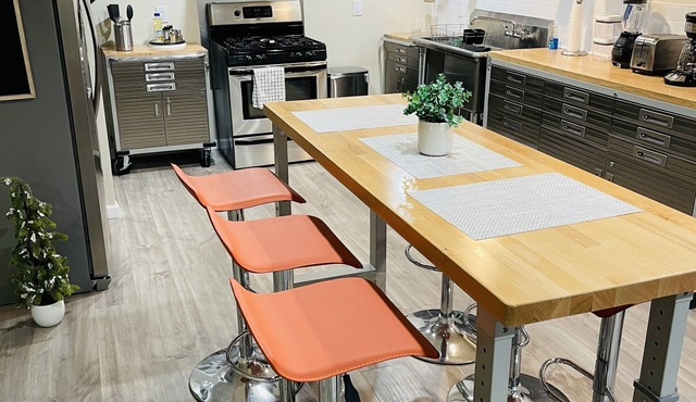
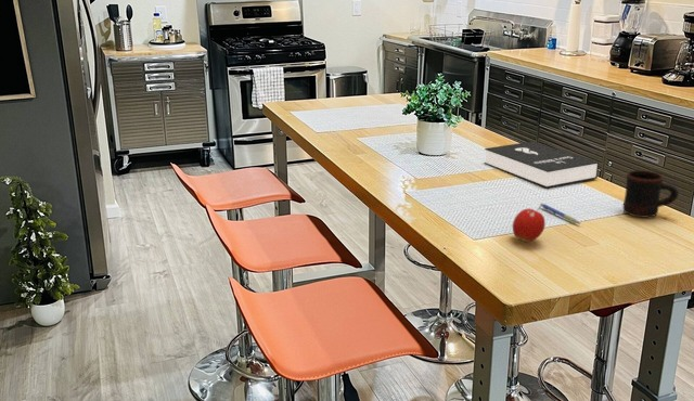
+ mug [621,170,679,219]
+ booklet [483,141,600,189]
+ pen [539,203,581,225]
+ fruit [512,206,547,243]
